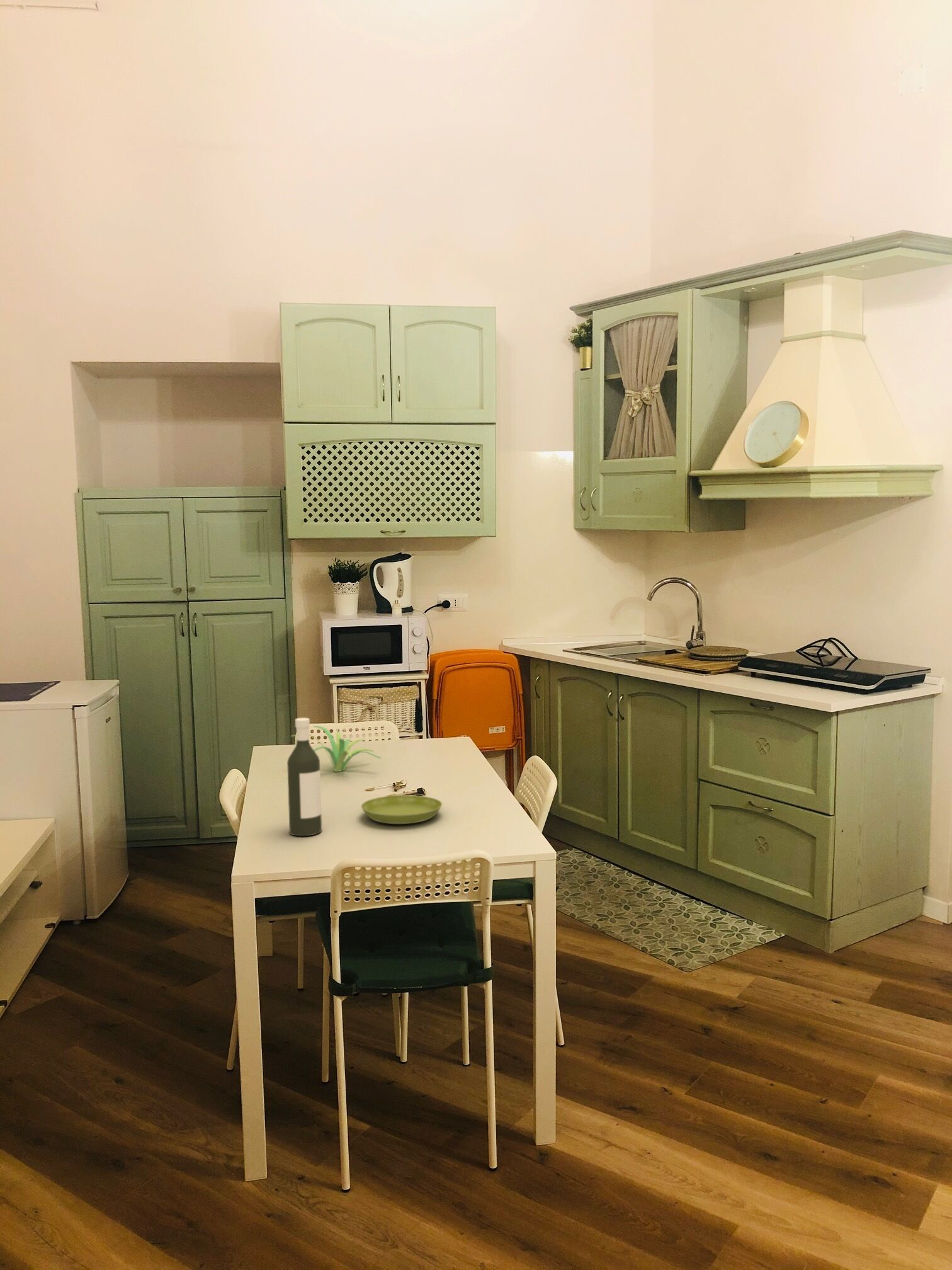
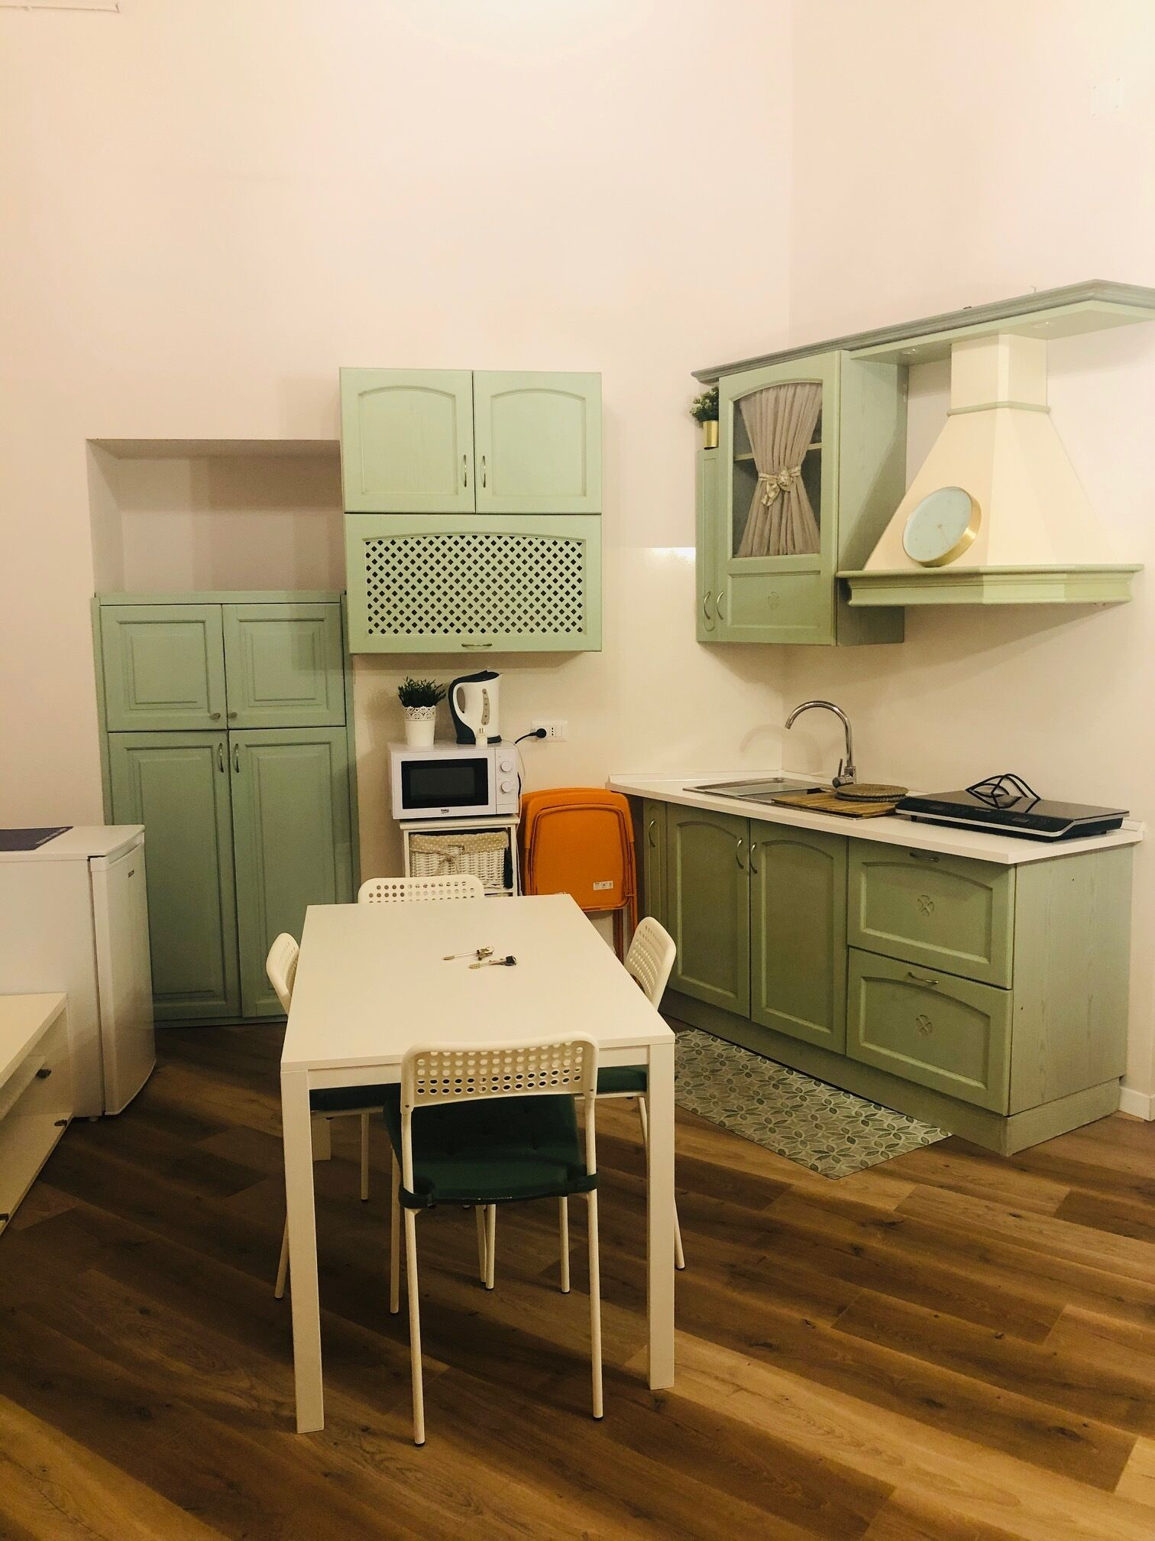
- saucer [361,794,443,825]
- plant [291,725,382,772]
- bottle [286,717,322,837]
